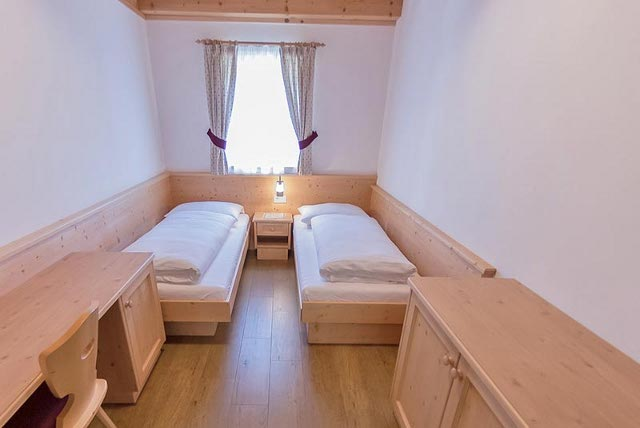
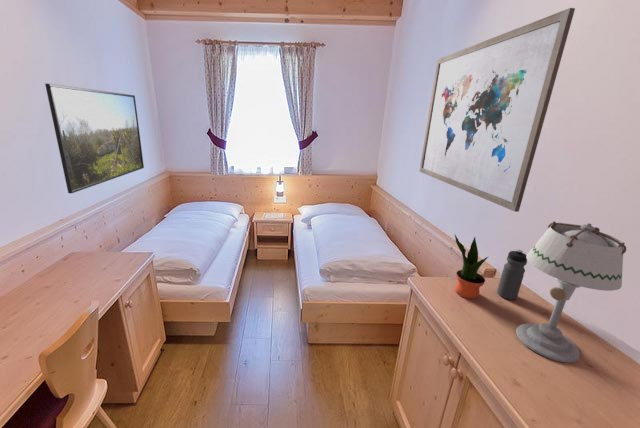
+ water bottle [496,248,528,301]
+ potted plant [454,234,490,300]
+ wall art [419,7,576,213]
+ table lamp [515,220,627,363]
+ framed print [44,83,145,194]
